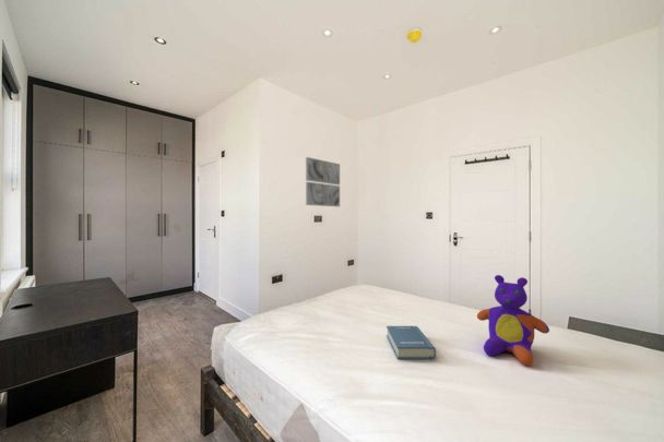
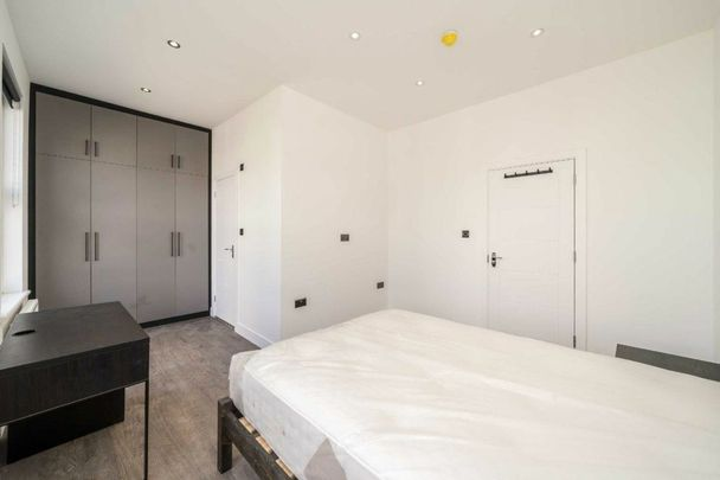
- stuffed bear [476,274,550,367]
- wall art [305,156,341,207]
- hardback book [386,325,437,360]
